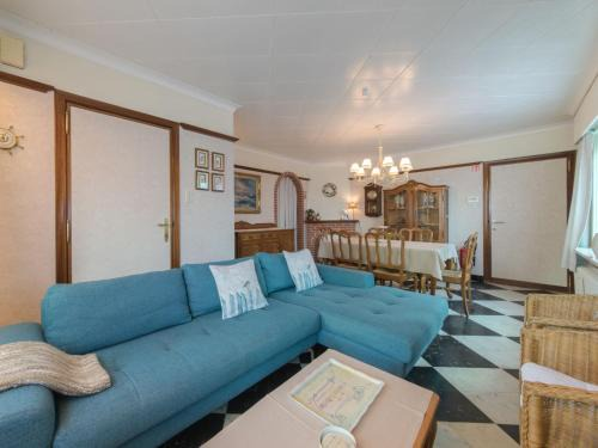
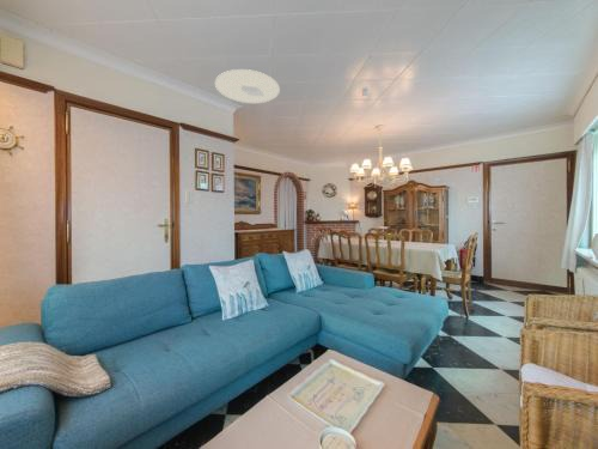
+ ceiling light [214,68,281,104]
